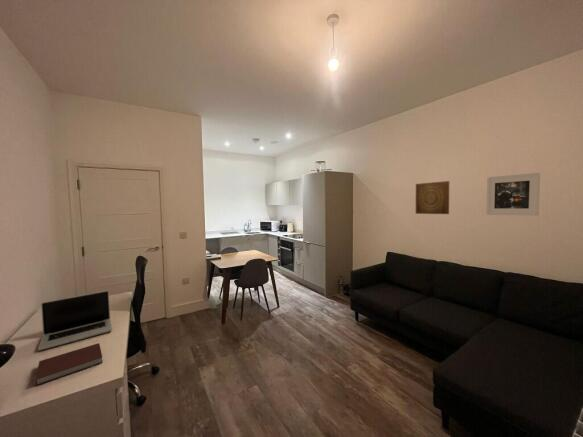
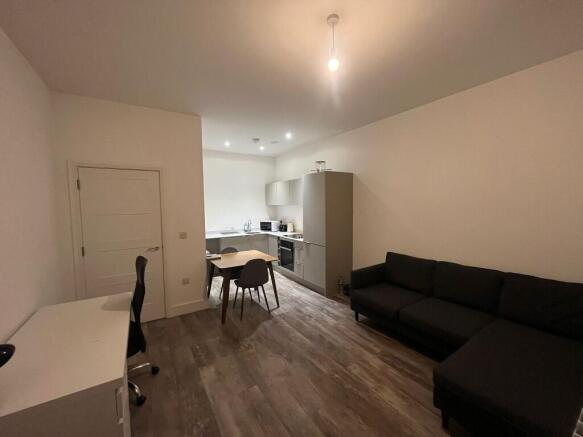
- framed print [485,172,541,217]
- laptop [37,290,113,351]
- notebook [35,342,103,387]
- wall art [415,180,450,215]
